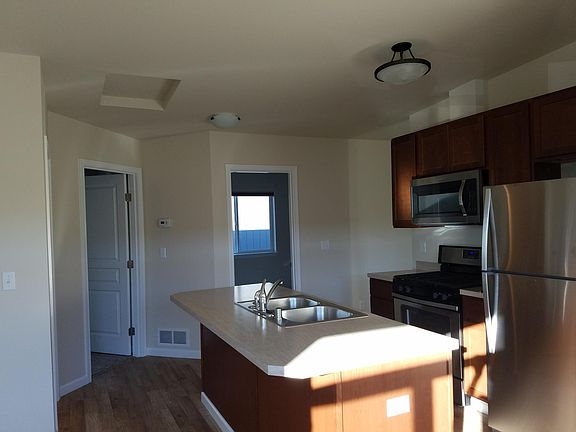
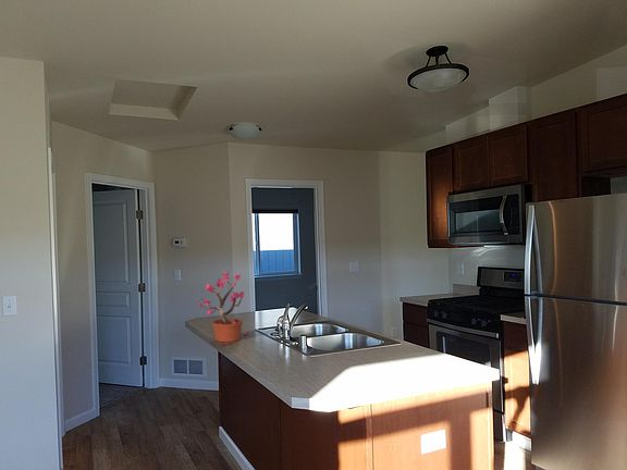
+ potted plant [198,271,250,346]
